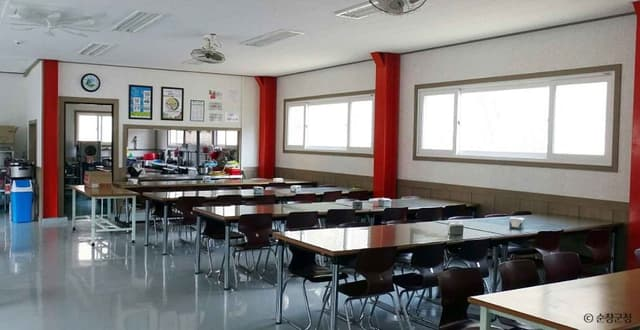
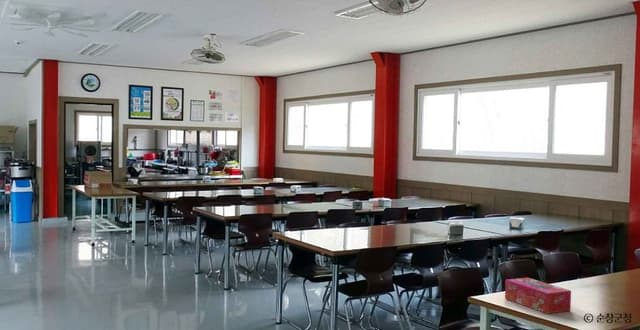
+ tissue box [504,277,572,315]
